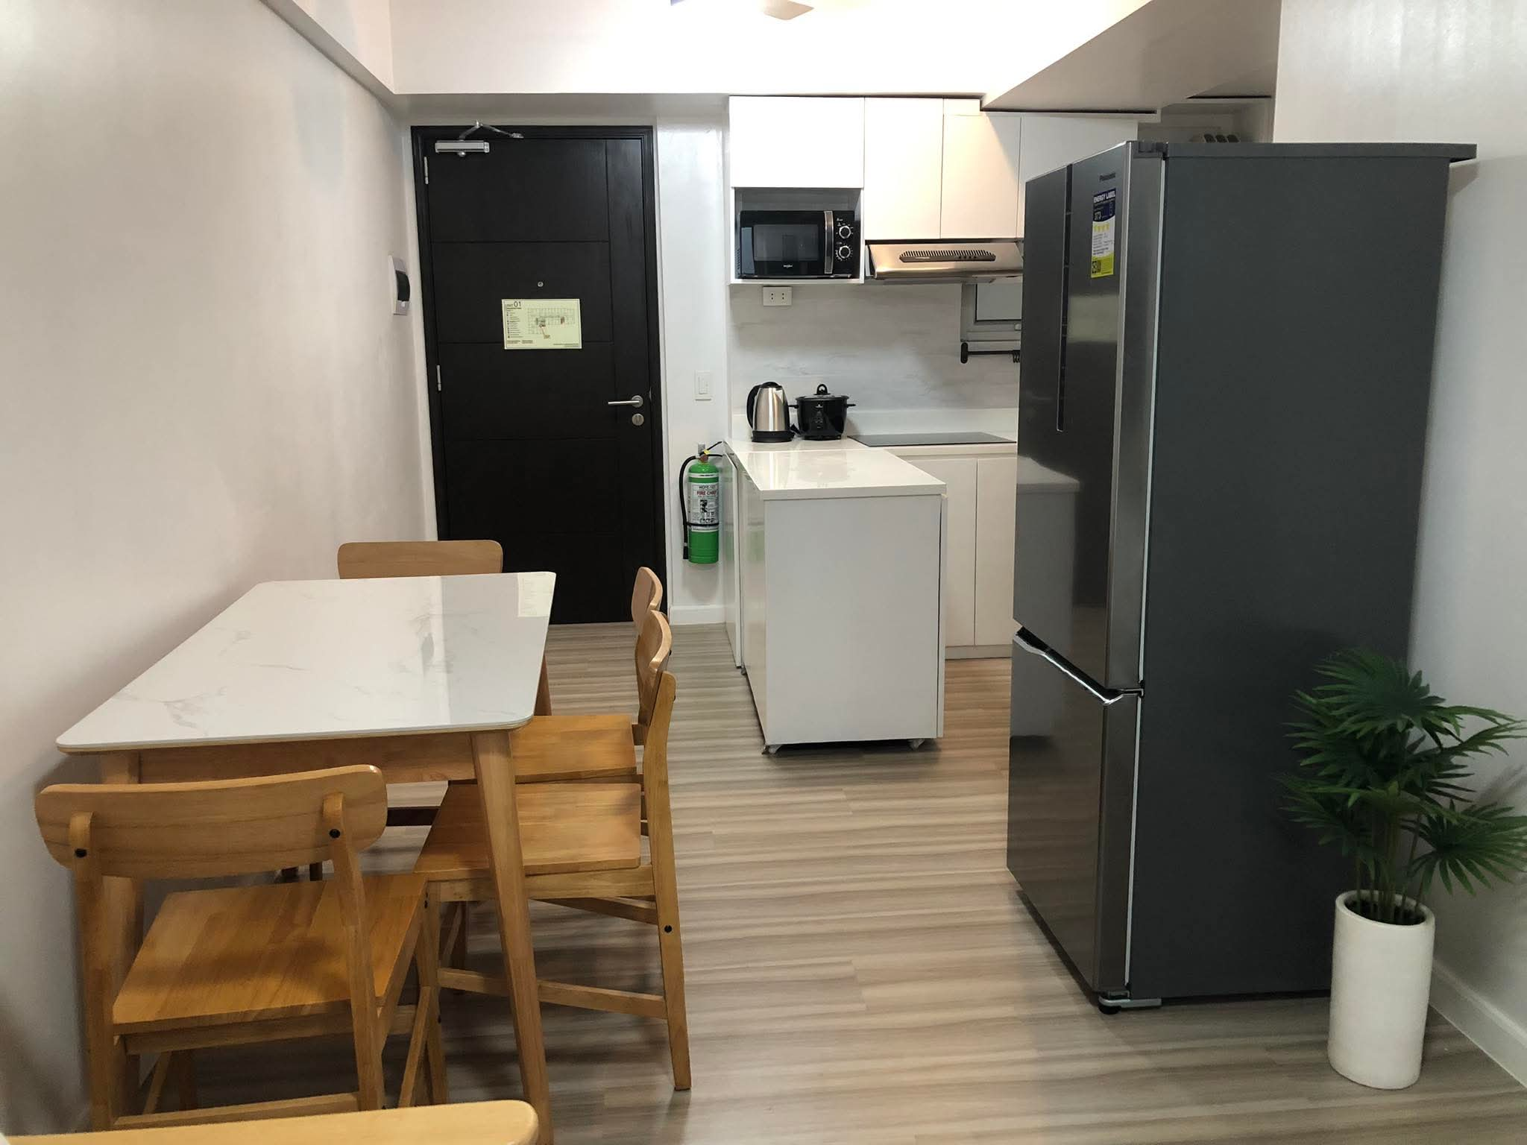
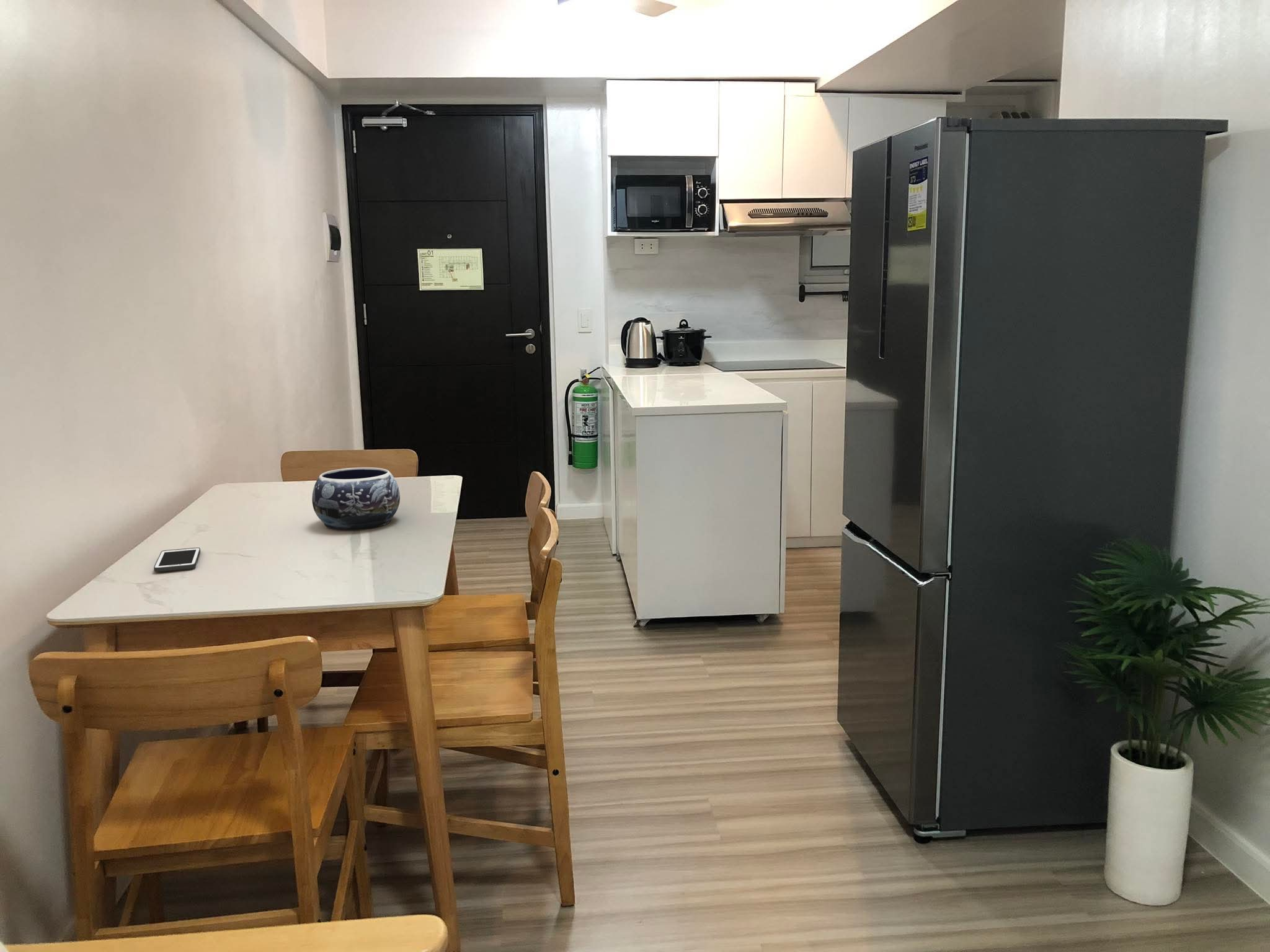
+ decorative bowl [311,467,401,531]
+ cell phone [153,547,201,573]
